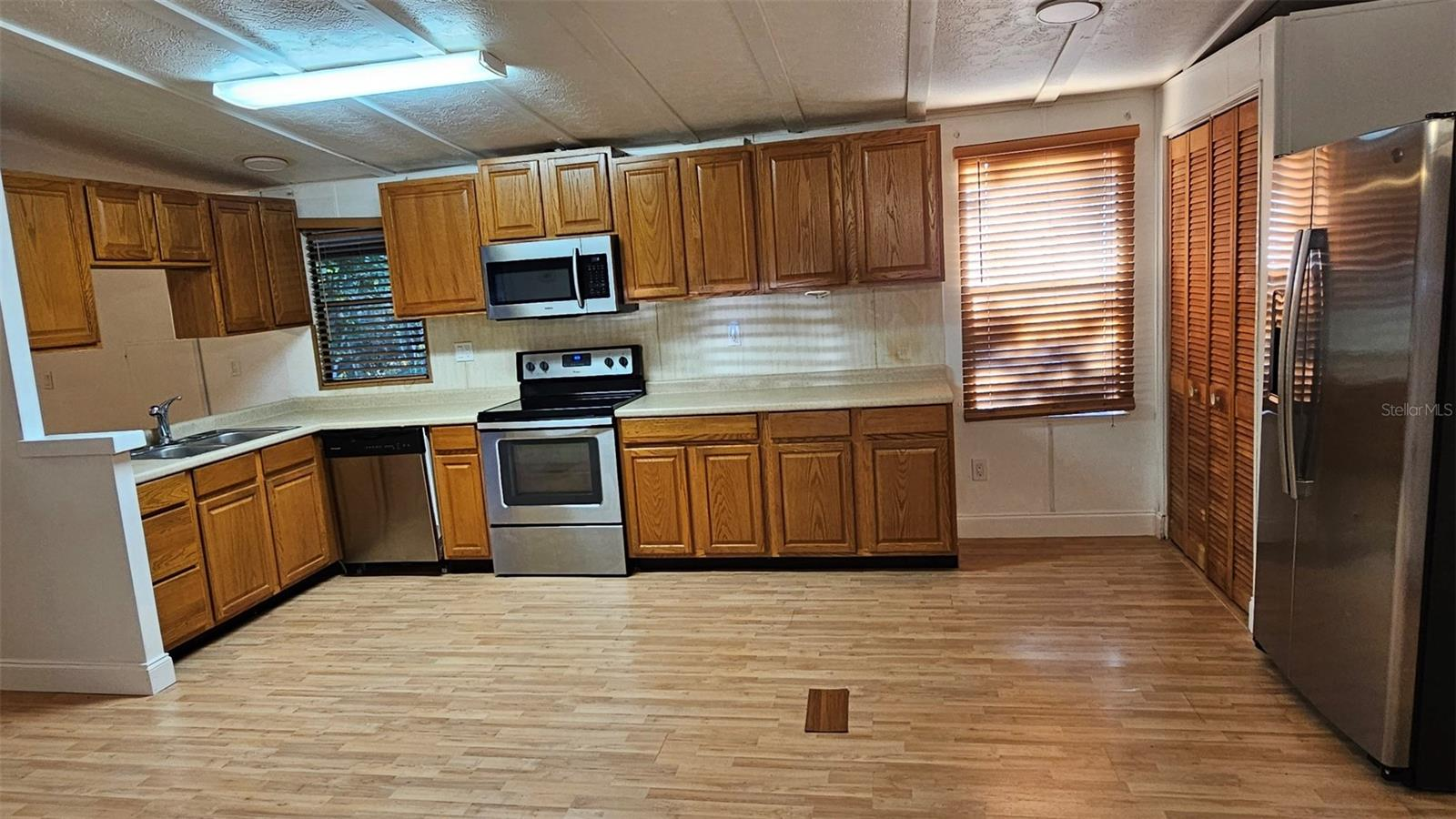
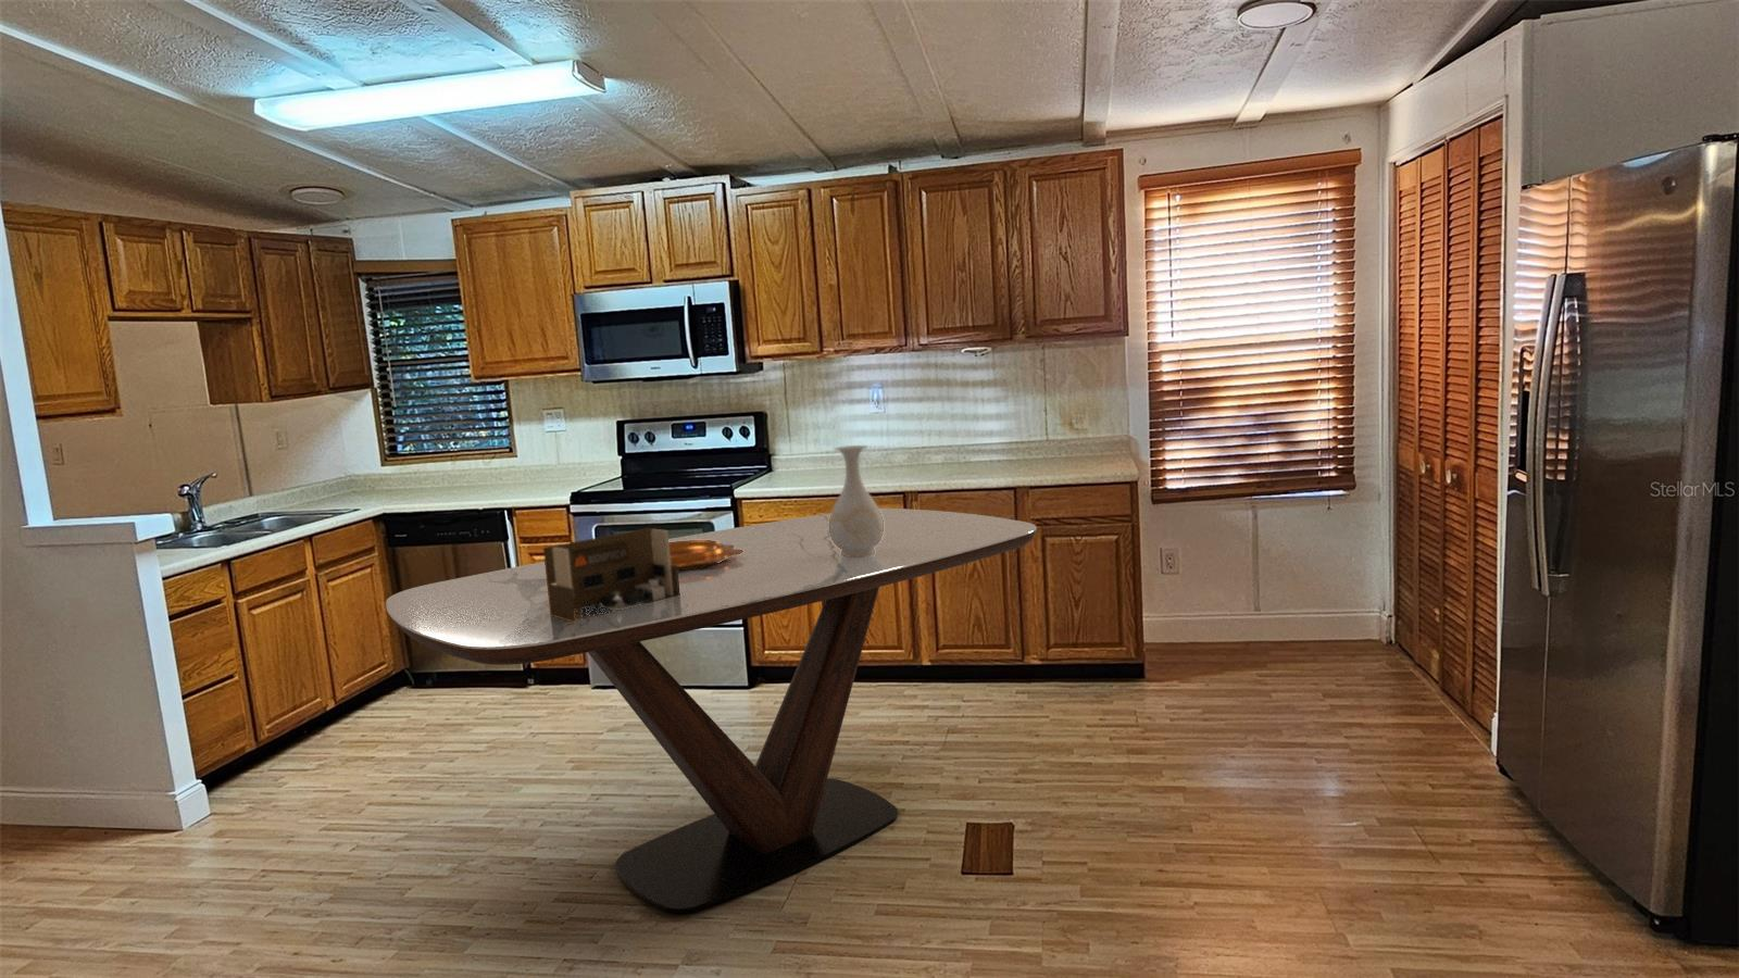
+ decorative bowl [652,540,743,571]
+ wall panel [542,527,681,622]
+ dining table [385,508,1038,914]
+ vase [829,444,884,558]
